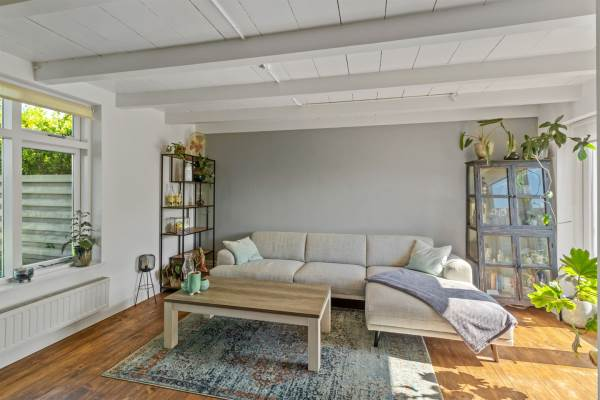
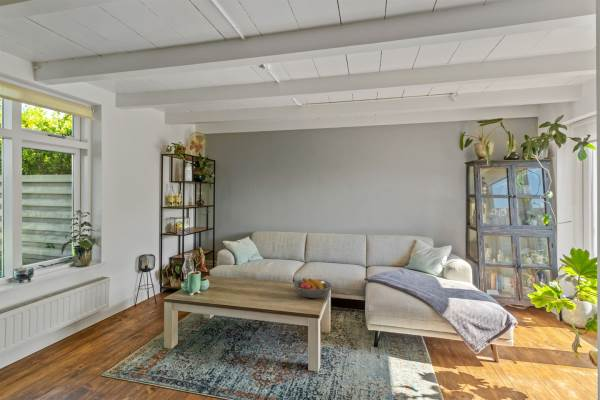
+ fruit bowl [292,277,333,299]
